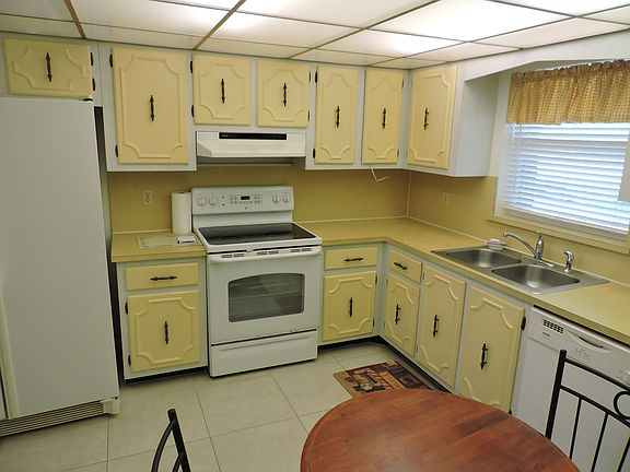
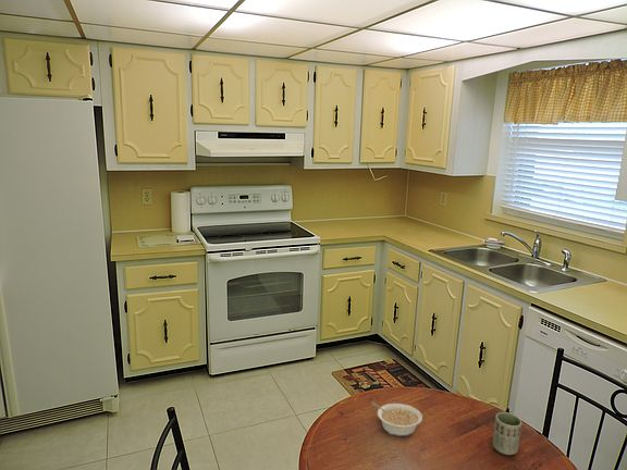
+ cup [492,411,522,456]
+ legume [370,400,423,437]
